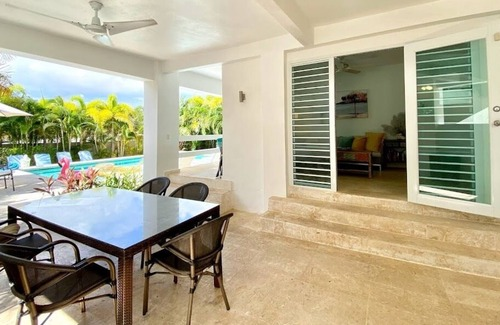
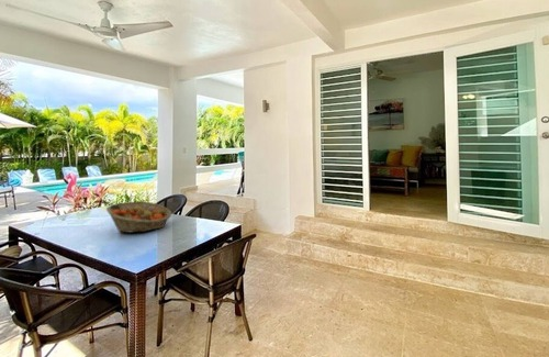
+ fruit basket [105,200,173,234]
